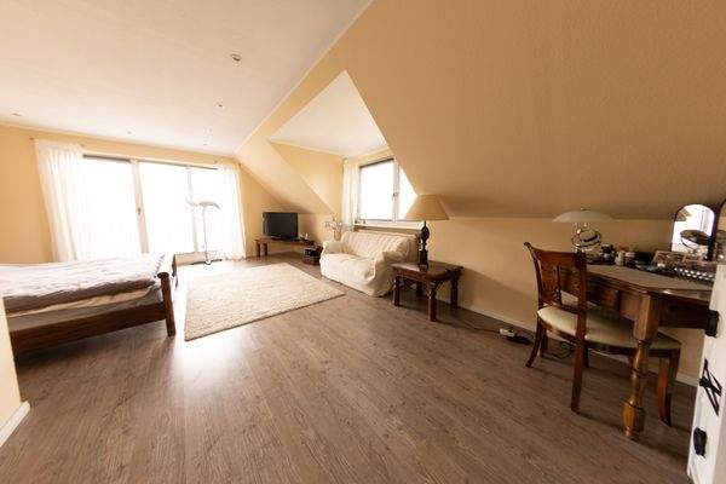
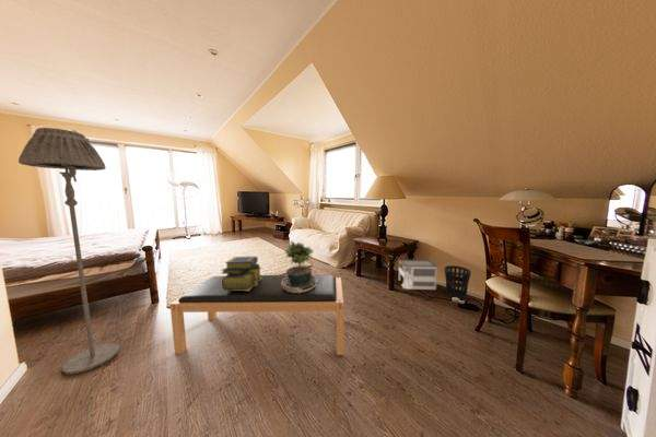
+ wastebasket [444,264,472,300]
+ floor lamp [17,127,120,375]
+ stack of books [220,256,262,291]
+ architectural model [398,259,438,291]
+ bench [169,274,345,356]
+ potted plant [281,239,317,293]
